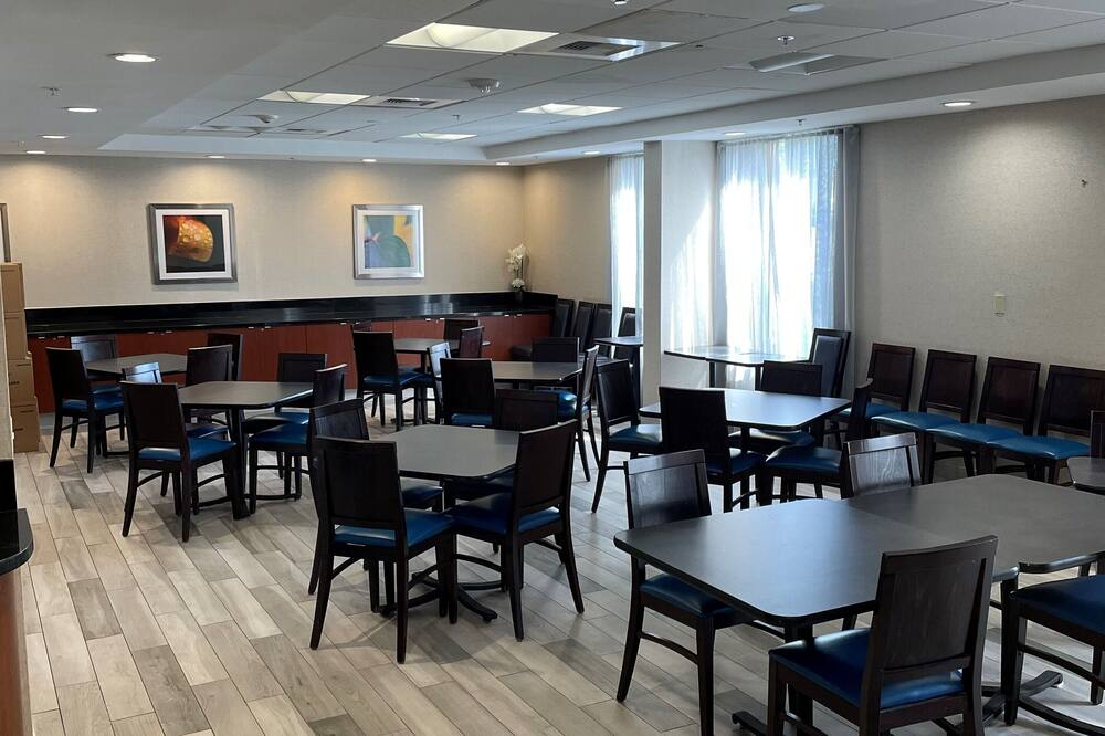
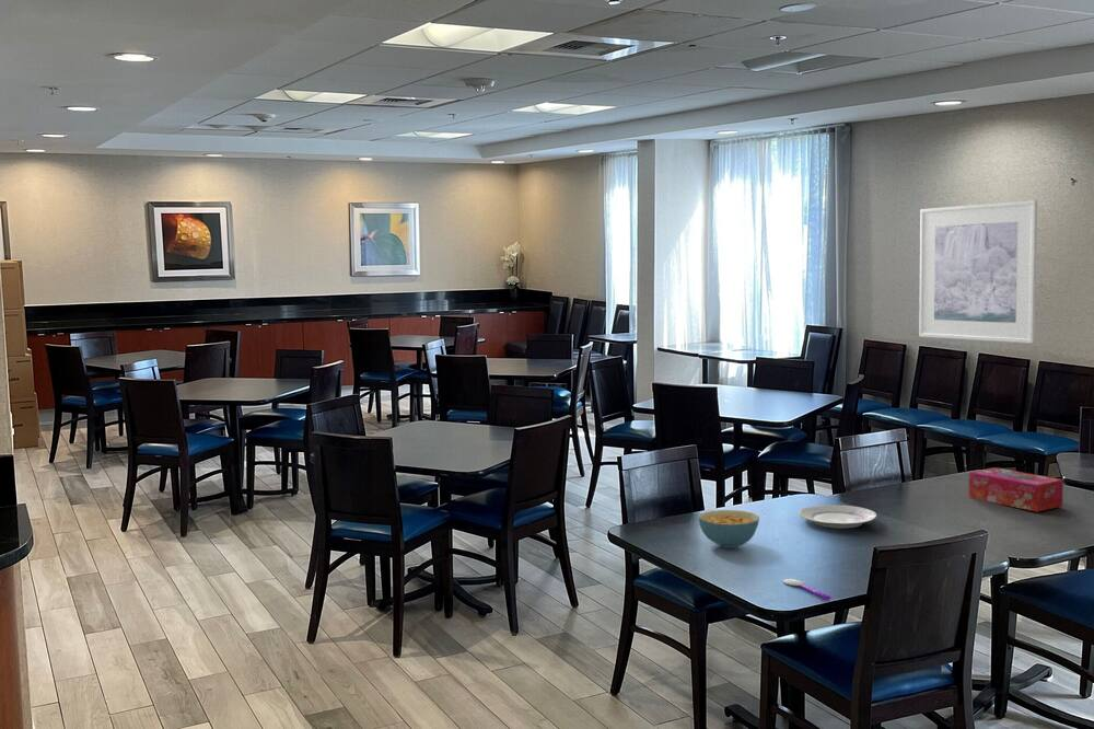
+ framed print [918,199,1038,345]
+ plate [798,504,878,530]
+ cereal bowl [698,509,760,549]
+ spoon [781,578,833,600]
+ tissue box [968,466,1064,513]
